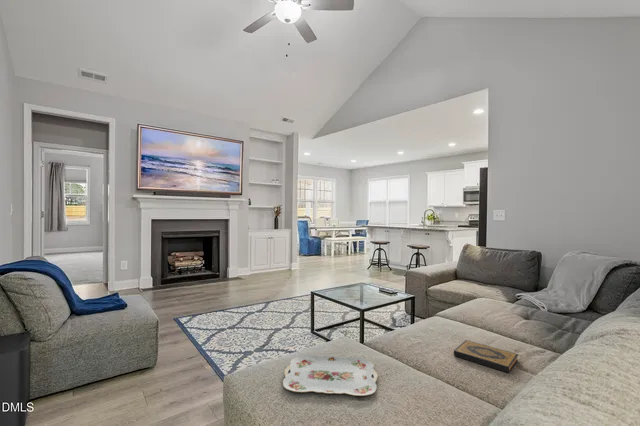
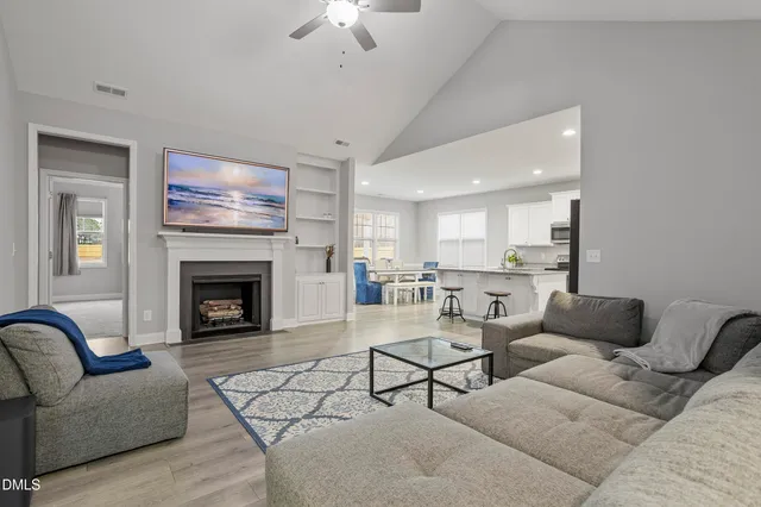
- hardback book [453,339,519,374]
- serving tray [282,354,379,397]
